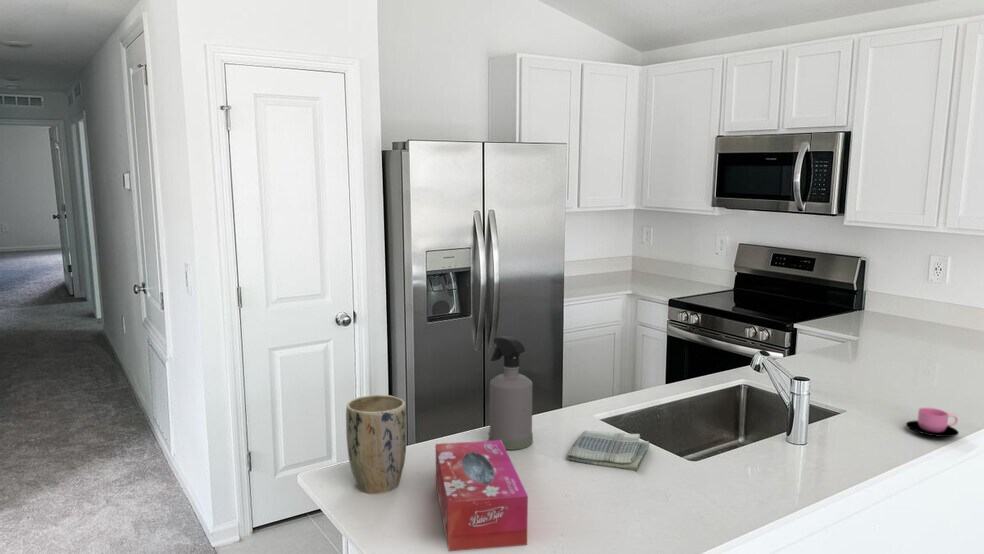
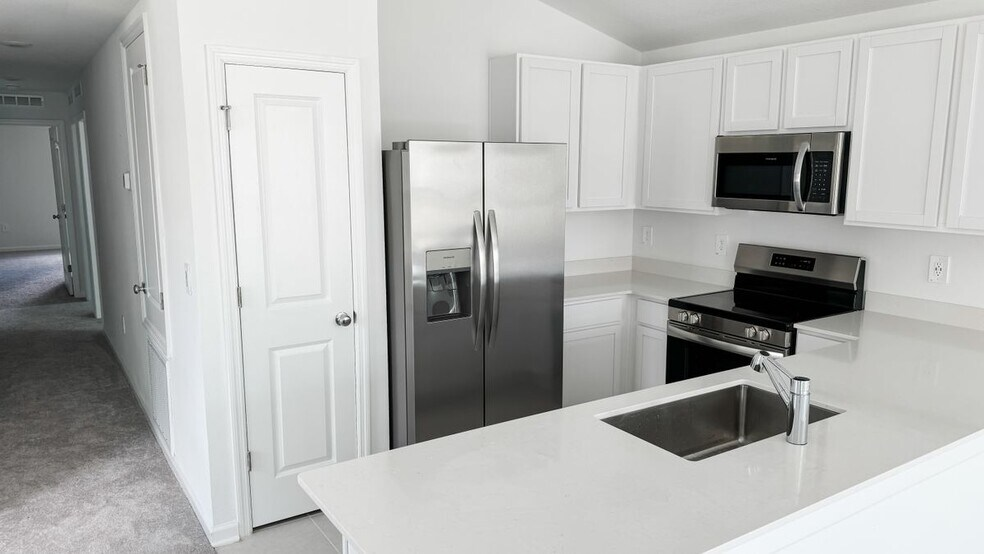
- cup [905,407,960,438]
- spray bottle [488,335,534,451]
- tissue box [435,440,529,552]
- dish towel [566,430,650,472]
- plant pot [345,394,407,495]
